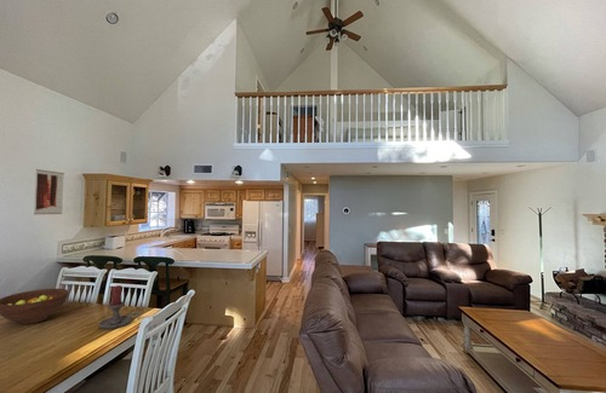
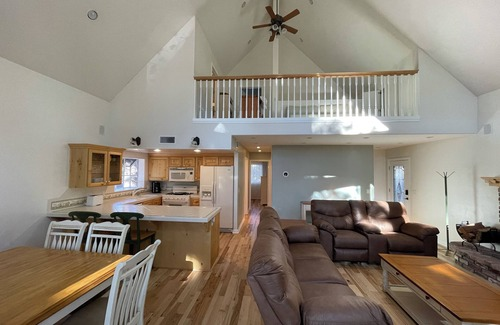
- candle holder [98,284,143,330]
- fruit bowl [0,288,70,325]
- wall art [33,168,65,215]
